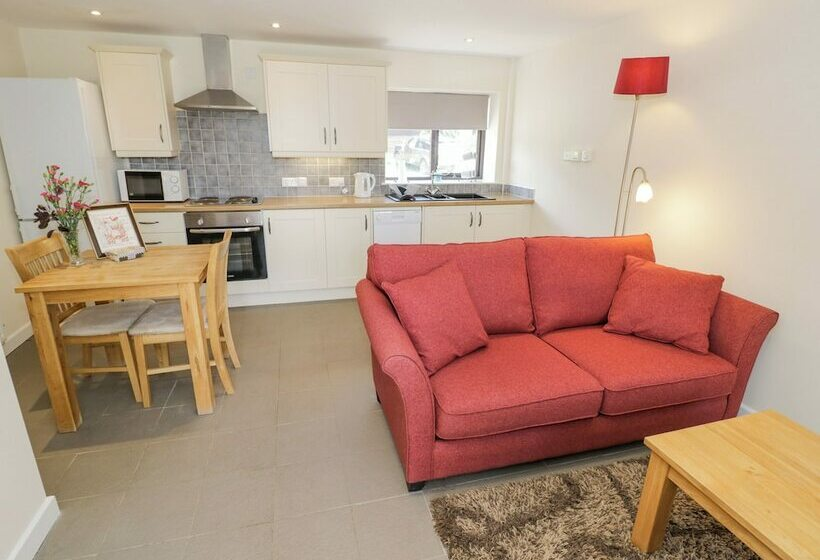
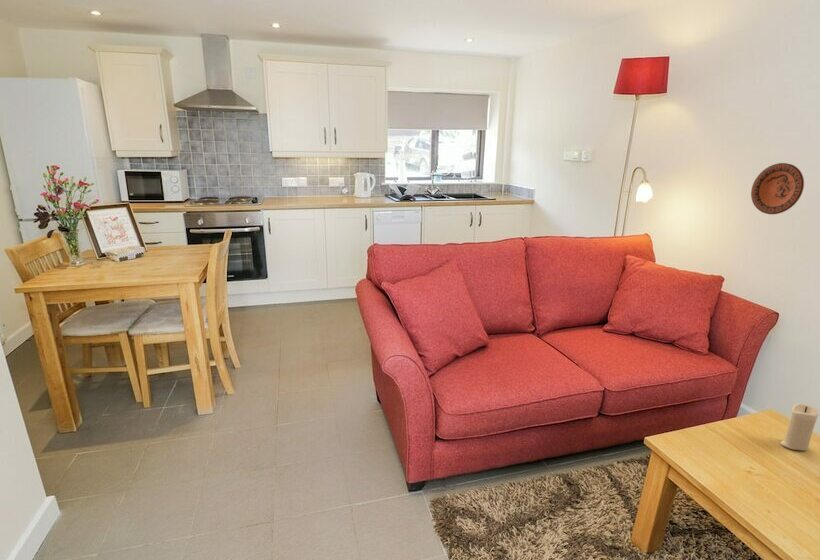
+ decorative plate [750,162,805,215]
+ candle [779,403,820,452]
